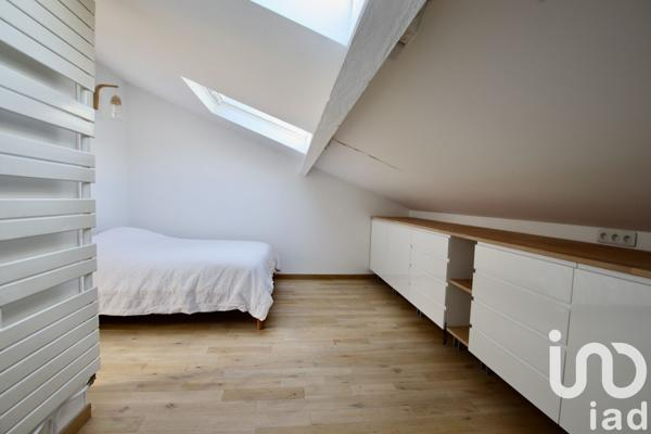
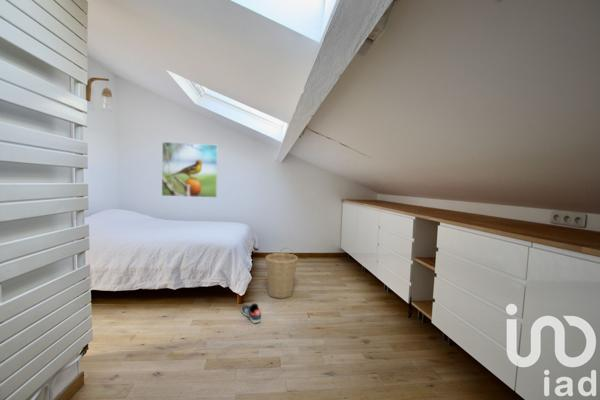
+ sneaker [240,303,262,324]
+ basket [265,246,299,300]
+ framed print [161,141,219,199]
